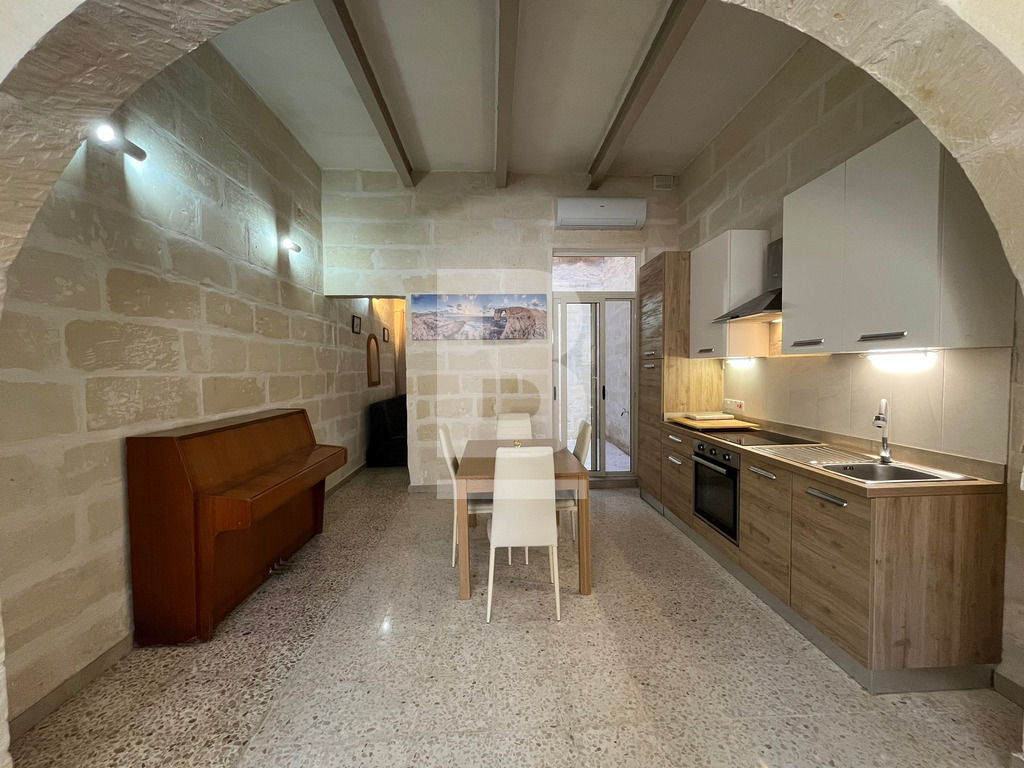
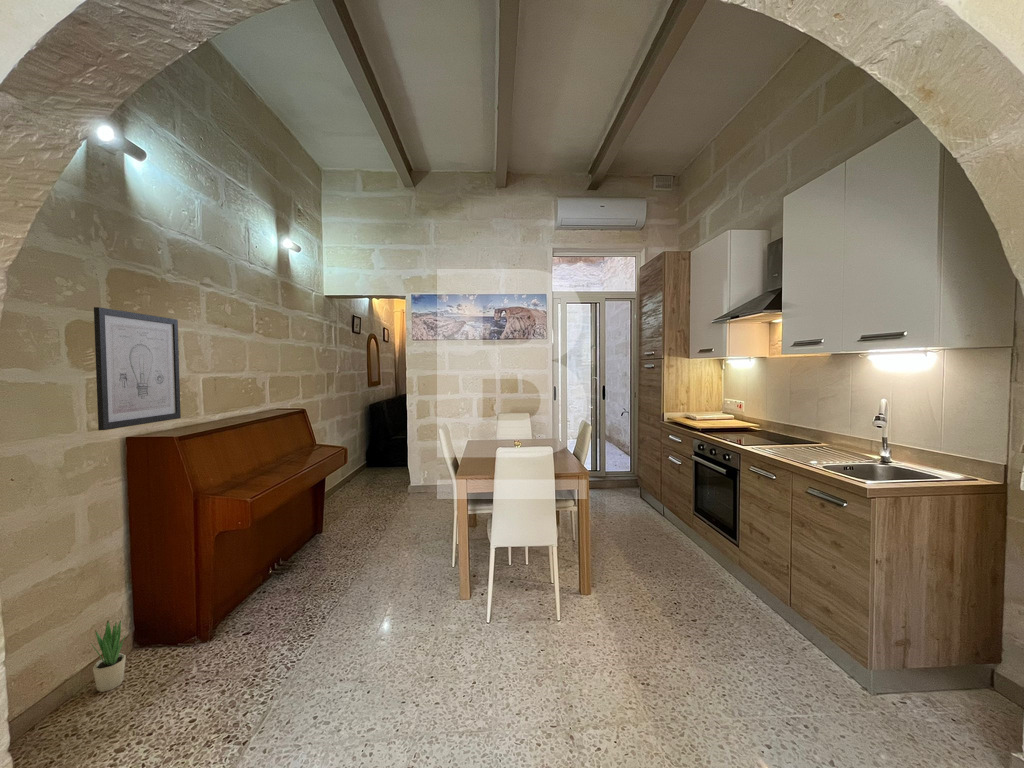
+ wall art [93,306,182,431]
+ potted plant [89,619,127,693]
